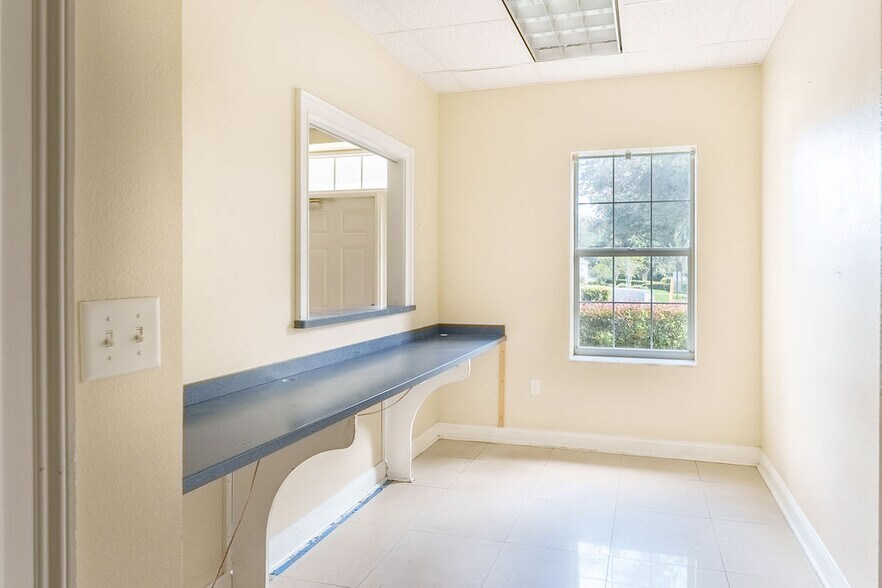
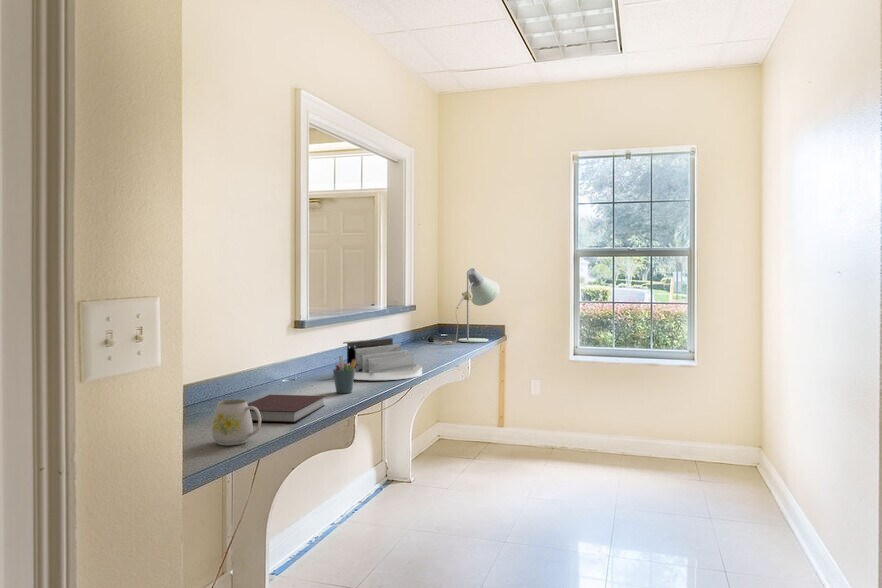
+ pen holder [332,355,356,394]
+ desk lamp [427,267,501,345]
+ notebook [247,394,326,423]
+ desk organizer [342,337,423,381]
+ mug [211,398,262,446]
